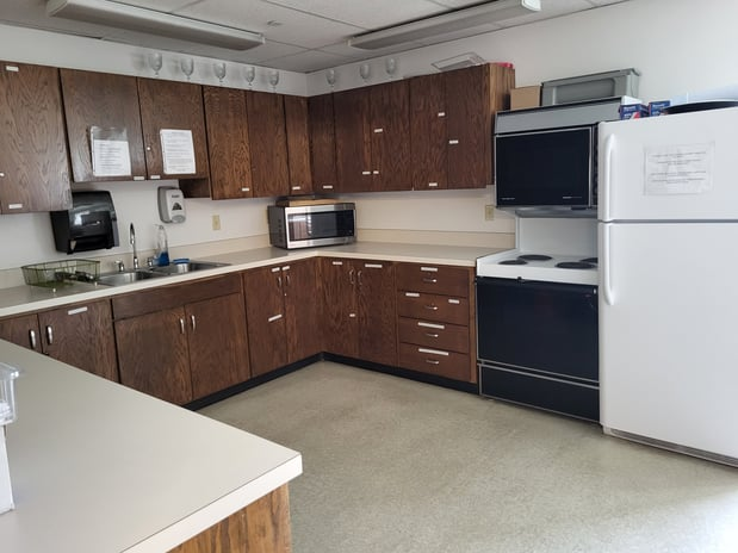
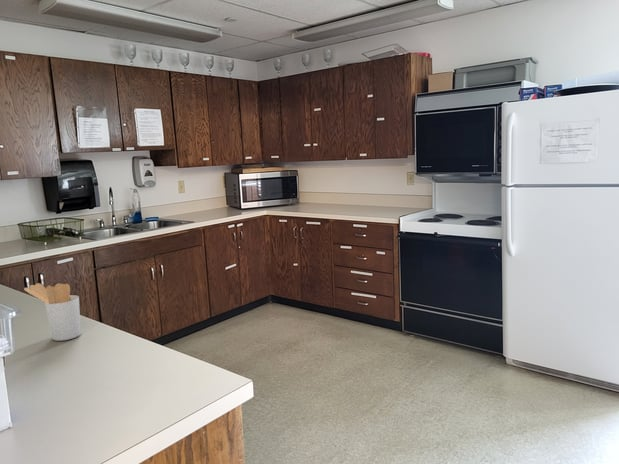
+ utensil holder [23,282,82,342]
